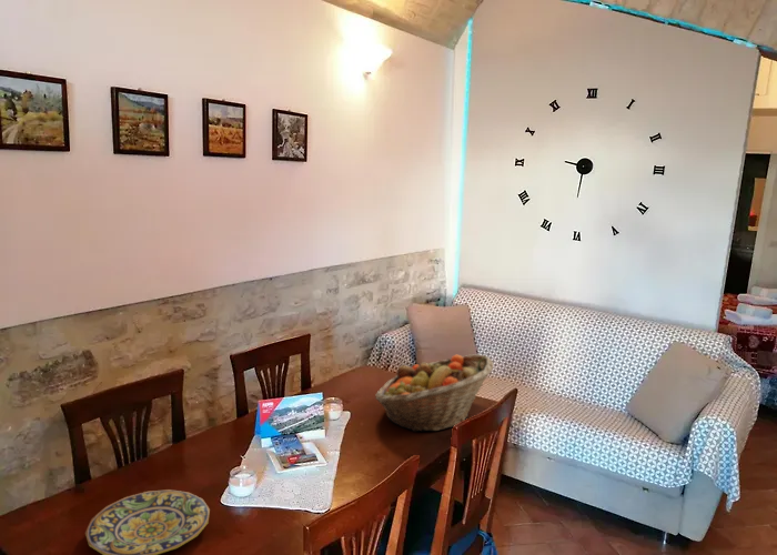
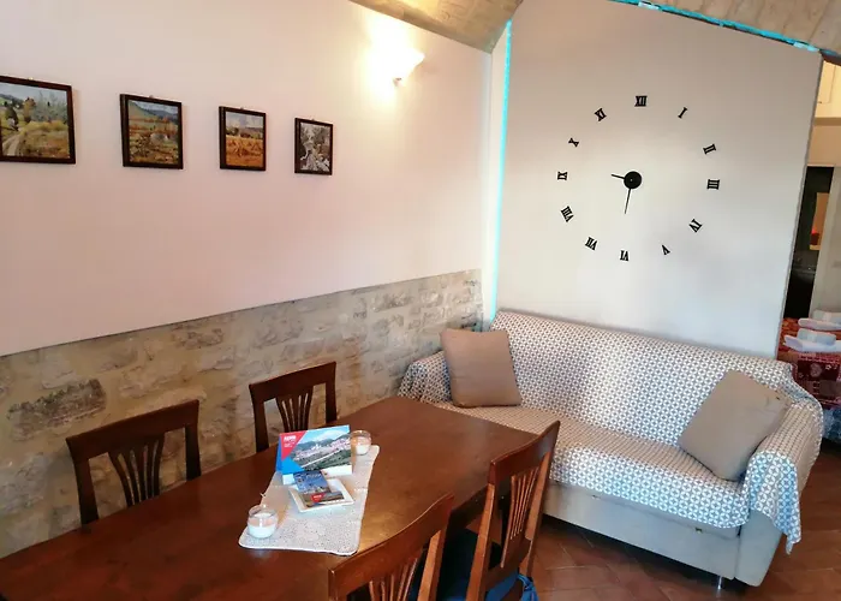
- plate [84,488,211,555]
- fruit basket [374,354,494,433]
